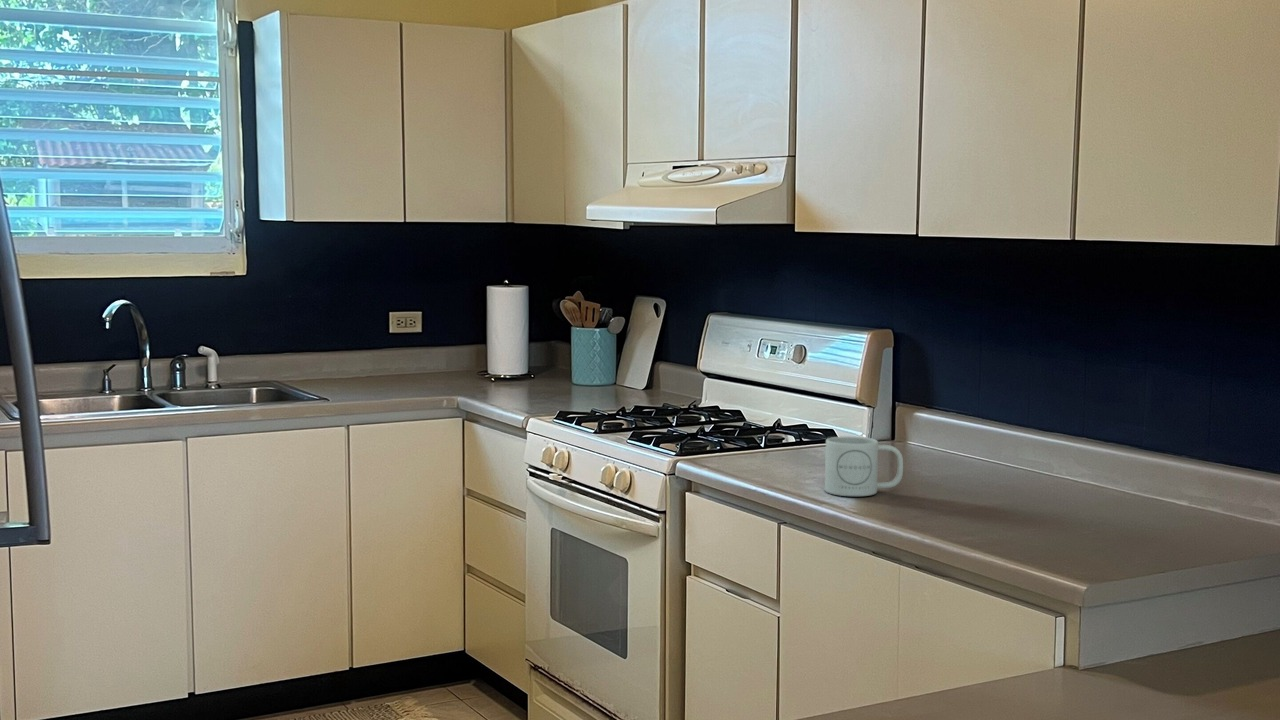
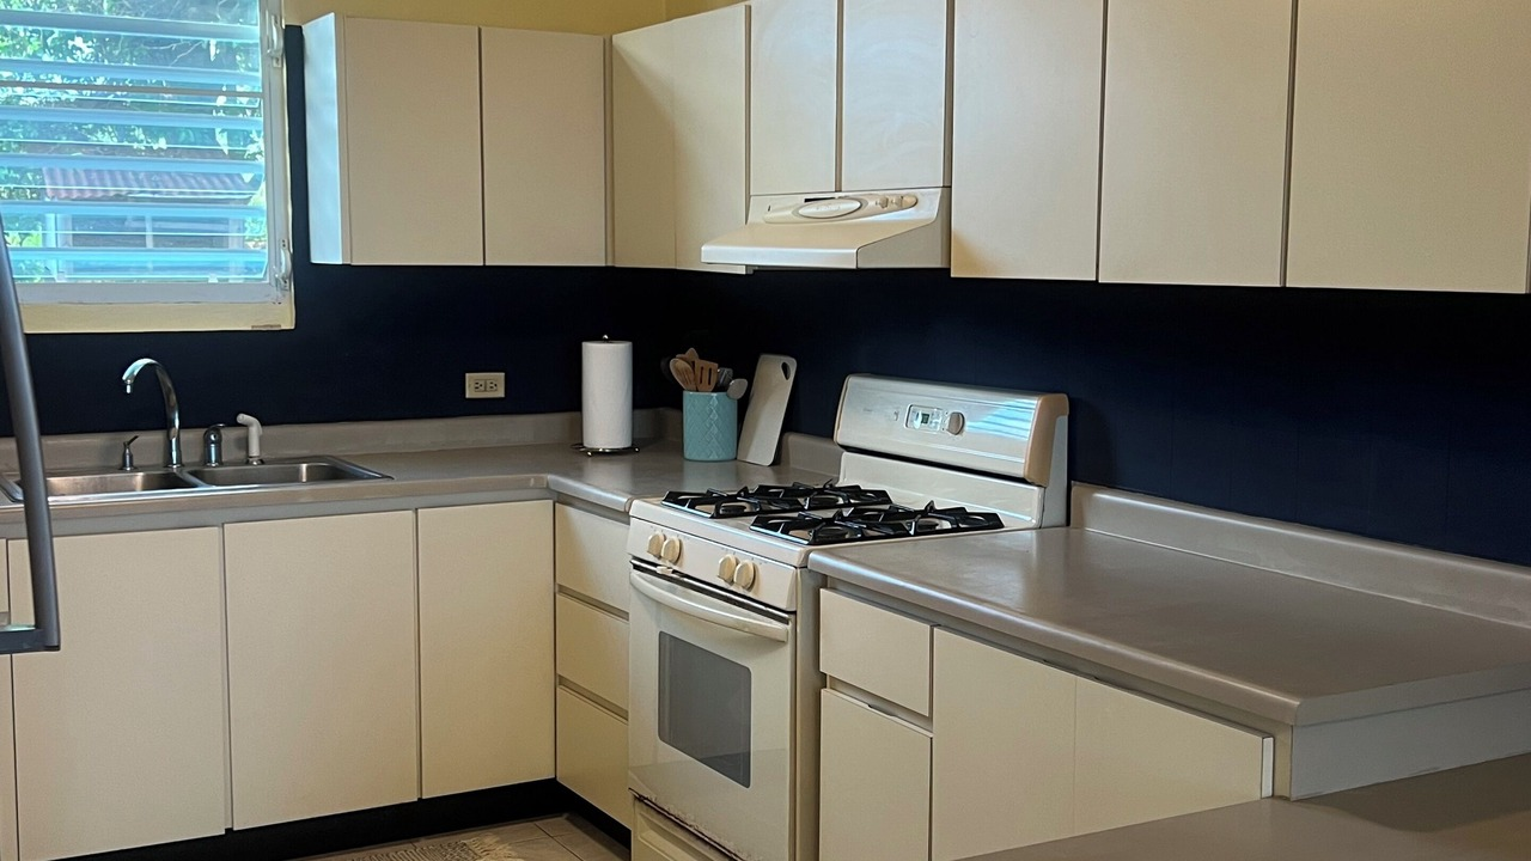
- mug [824,435,904,497]
